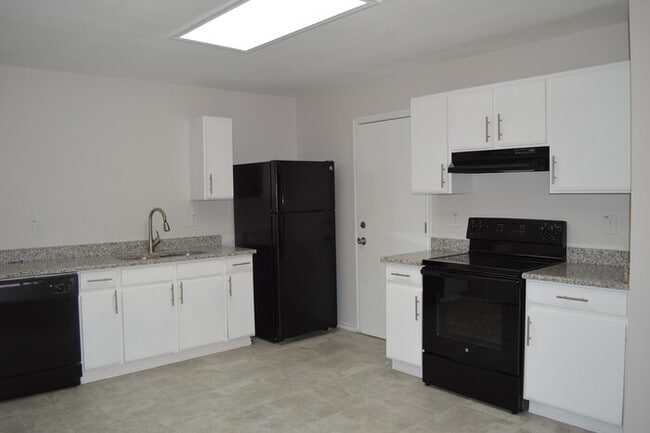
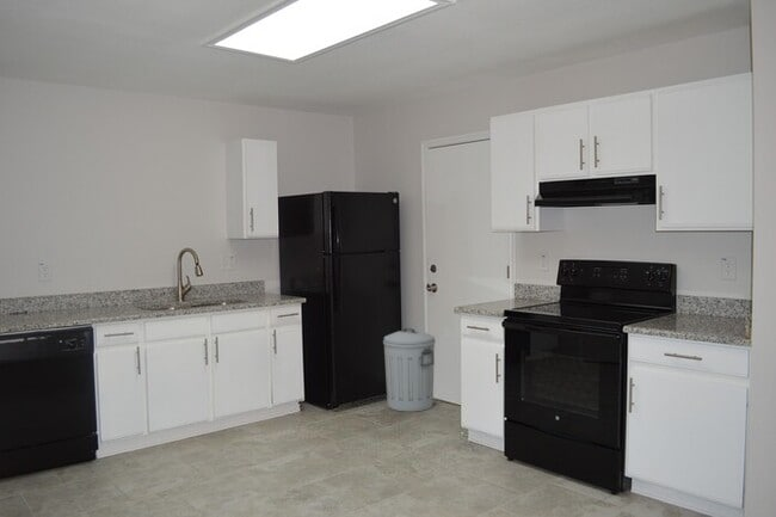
+ trash can [382,327,437,413]
